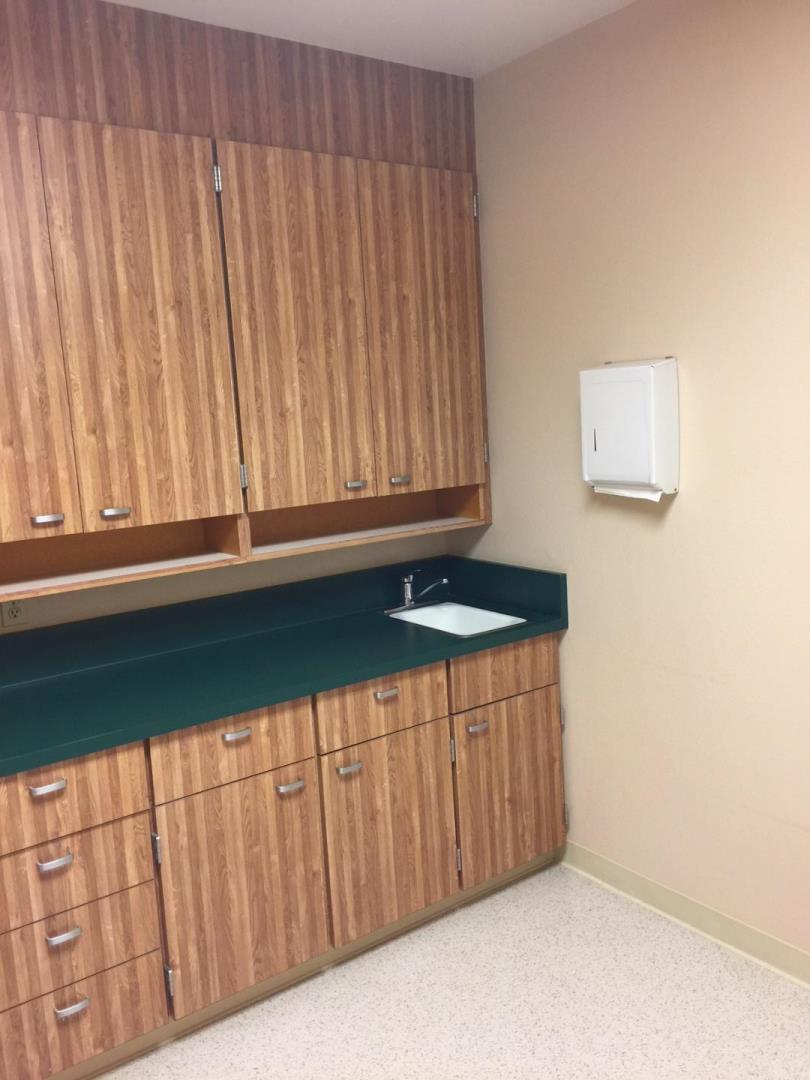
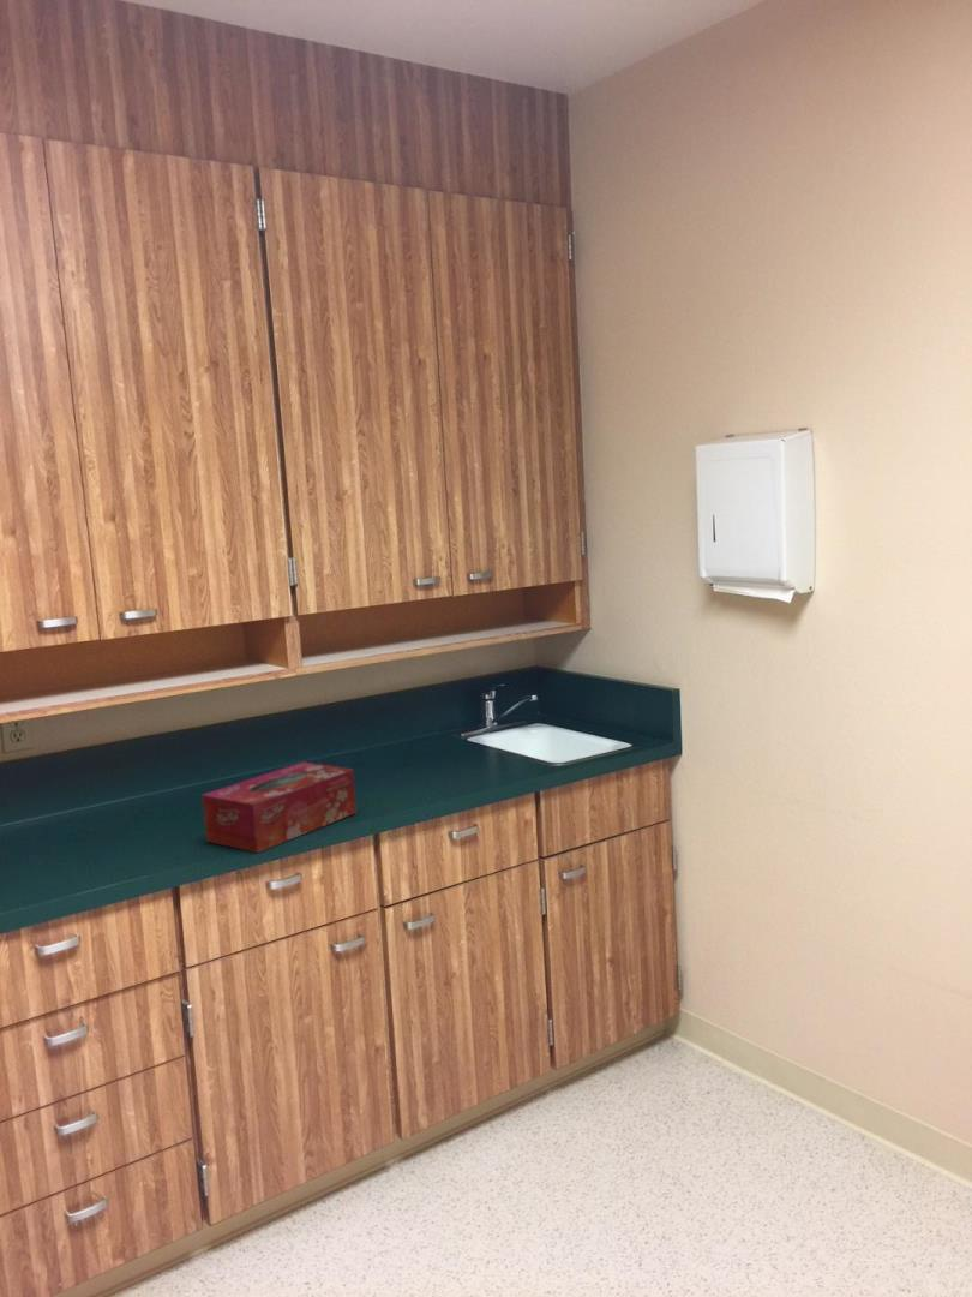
+ tissue box [202,761,358,854]
